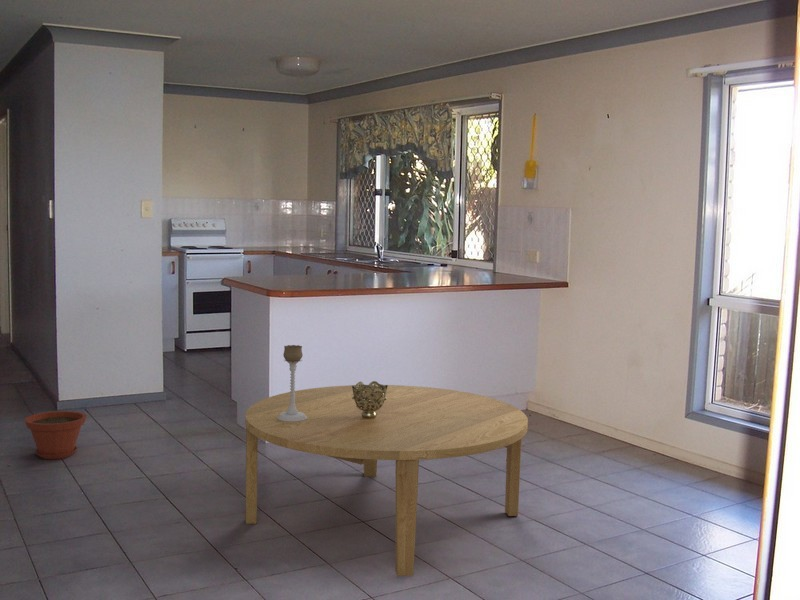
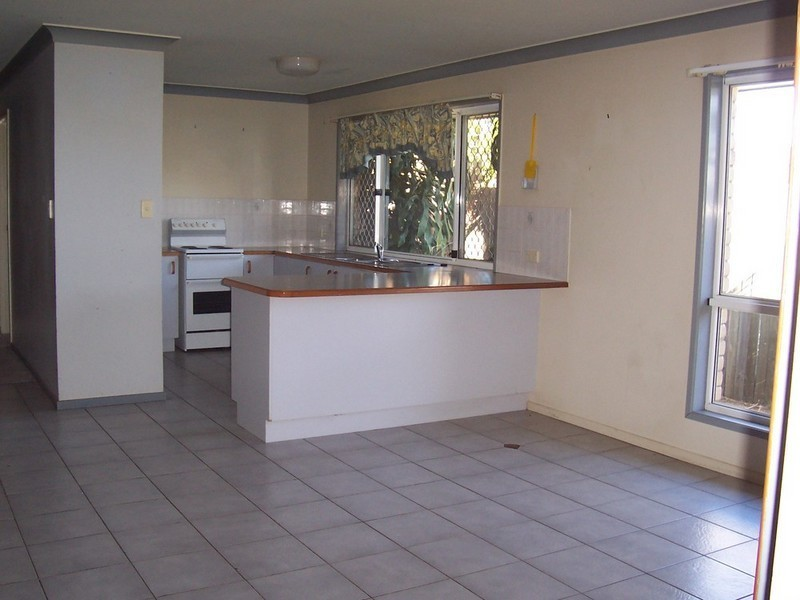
- candle holder [277,344,307,422]
- decorative bowl [352,380,388,419]
- dining table [244,384,529,577]
- plant pot [23,410,88,460]
